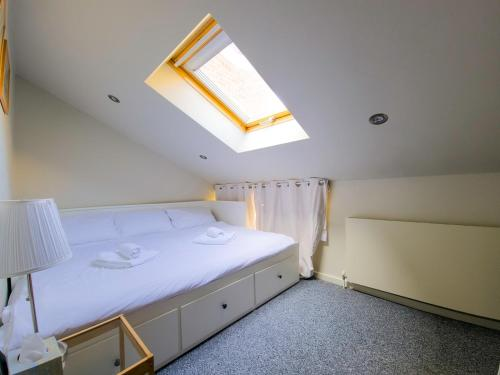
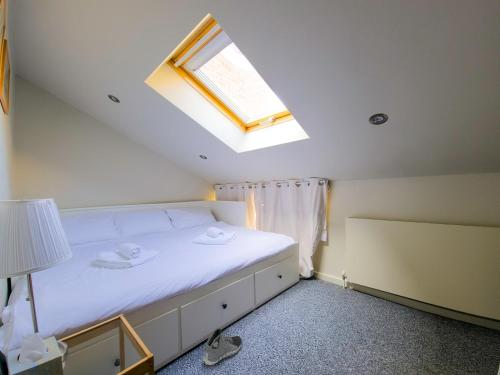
+ sneaker [202,328,243,367]
